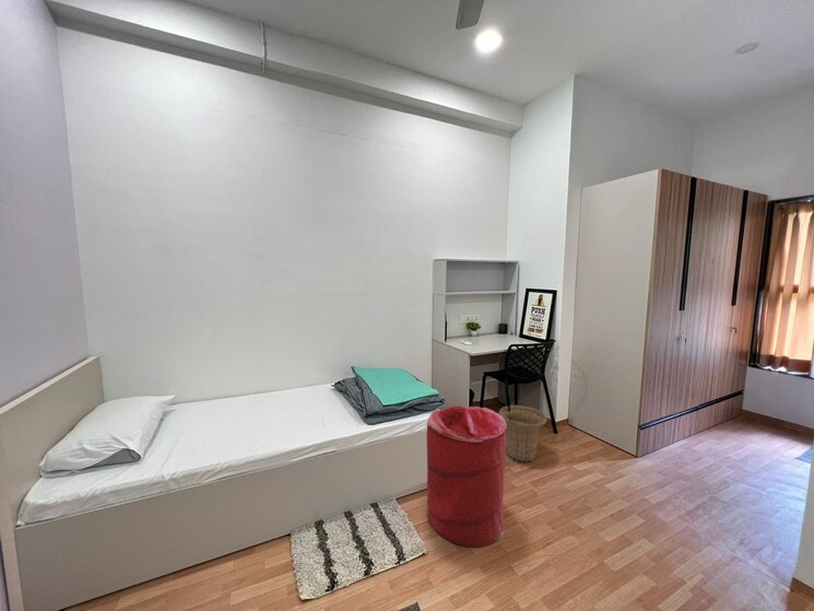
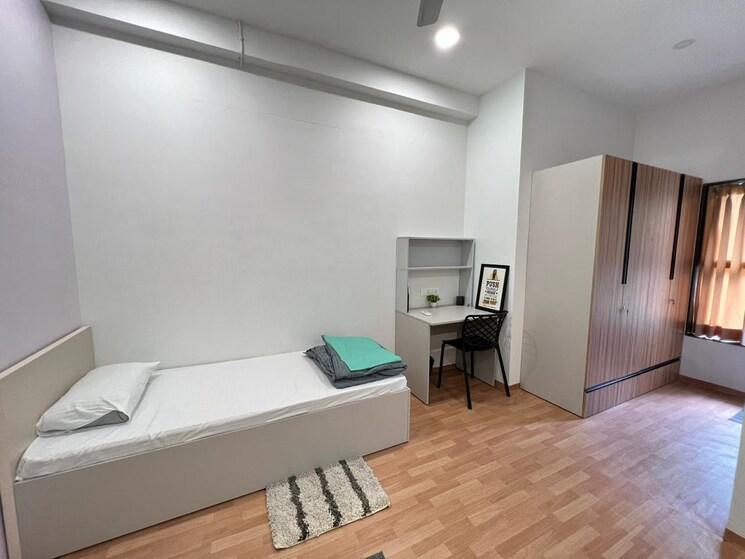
- basket [498,404,547,463]
- laundry hamper [426,404,507,548]
